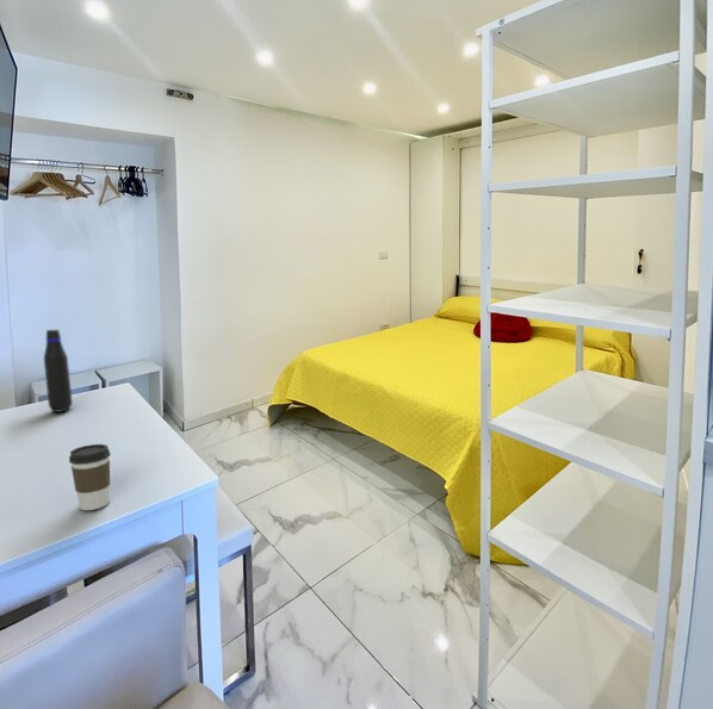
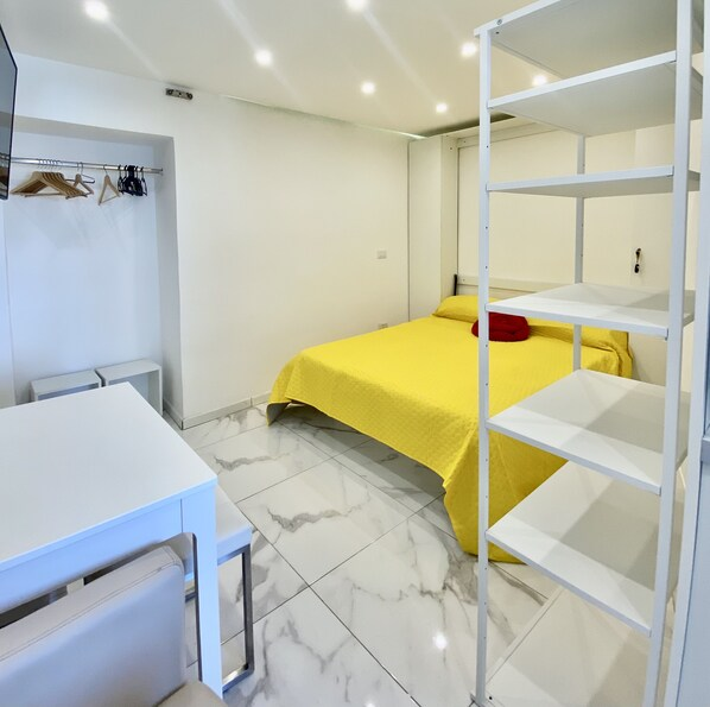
- coffee cup [68,443,112,511]
- water bottle [43,329,74,413]
